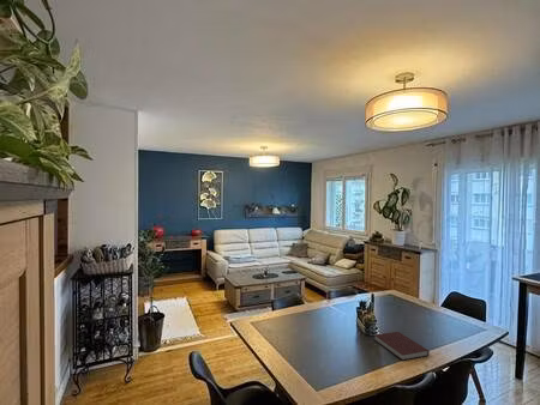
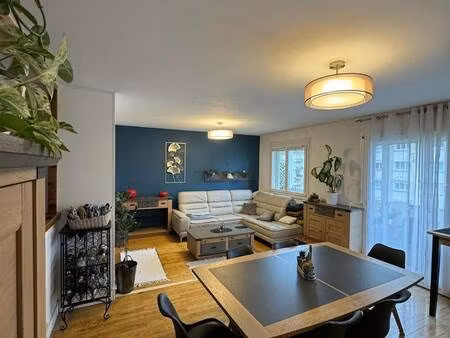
- notebook [373,331,431,362]
